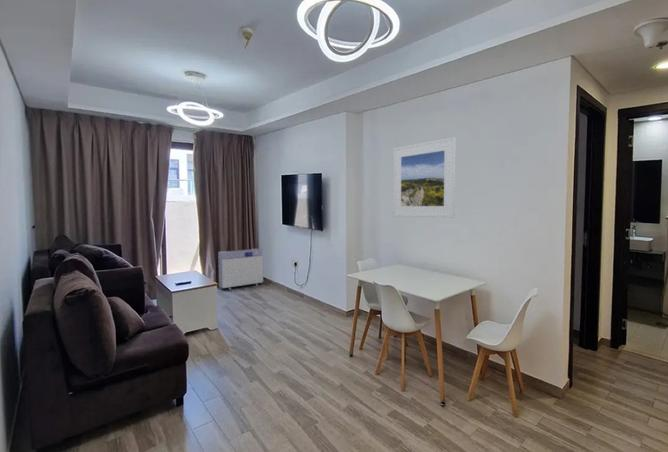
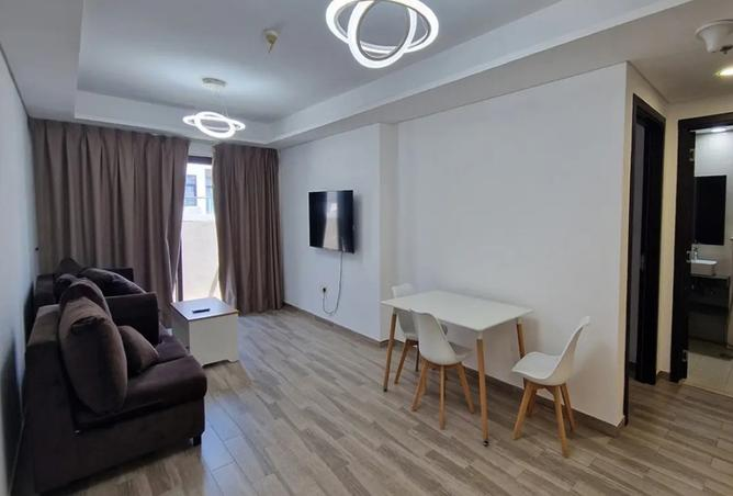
- air purifier [217,248,264,291]
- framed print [392,136,457,219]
